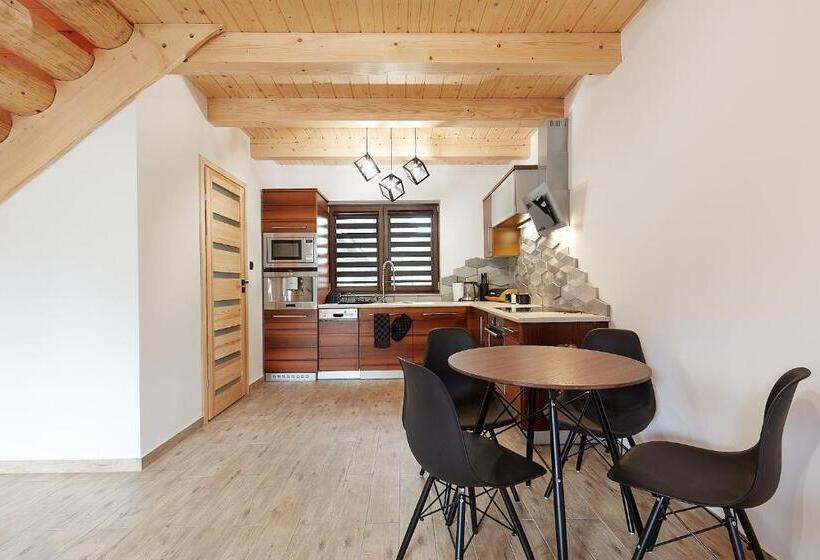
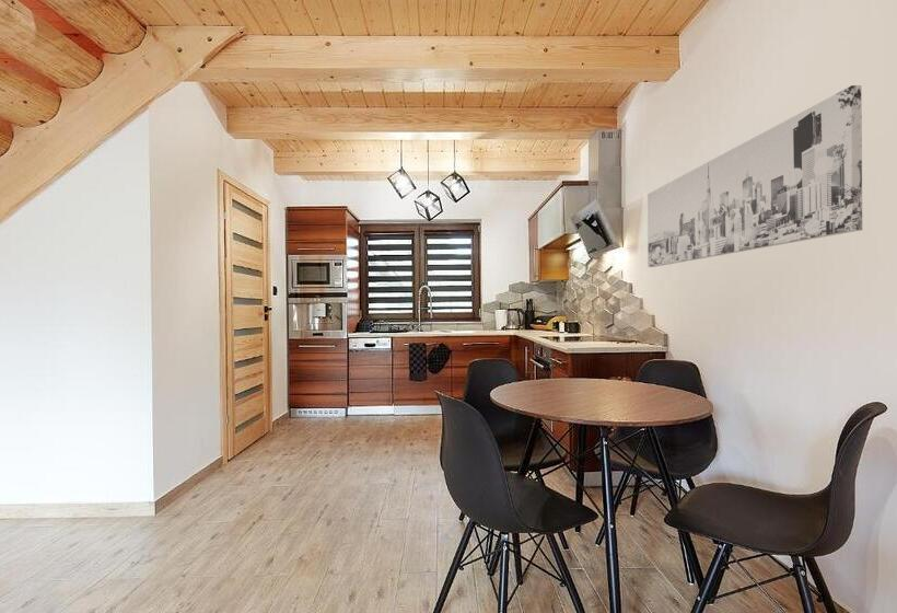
+ wall art [646,84,863,268]
